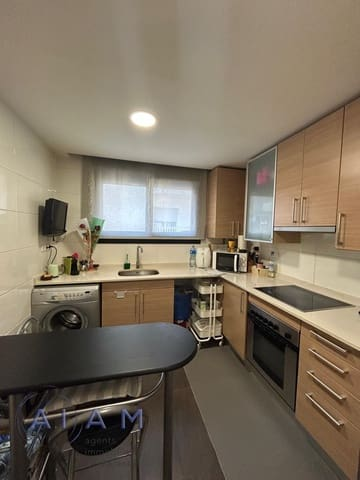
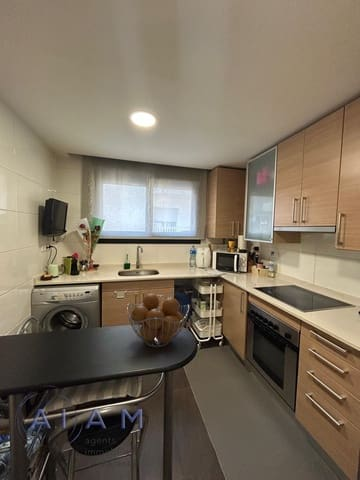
+ fruit basket [126,293,190,348]
